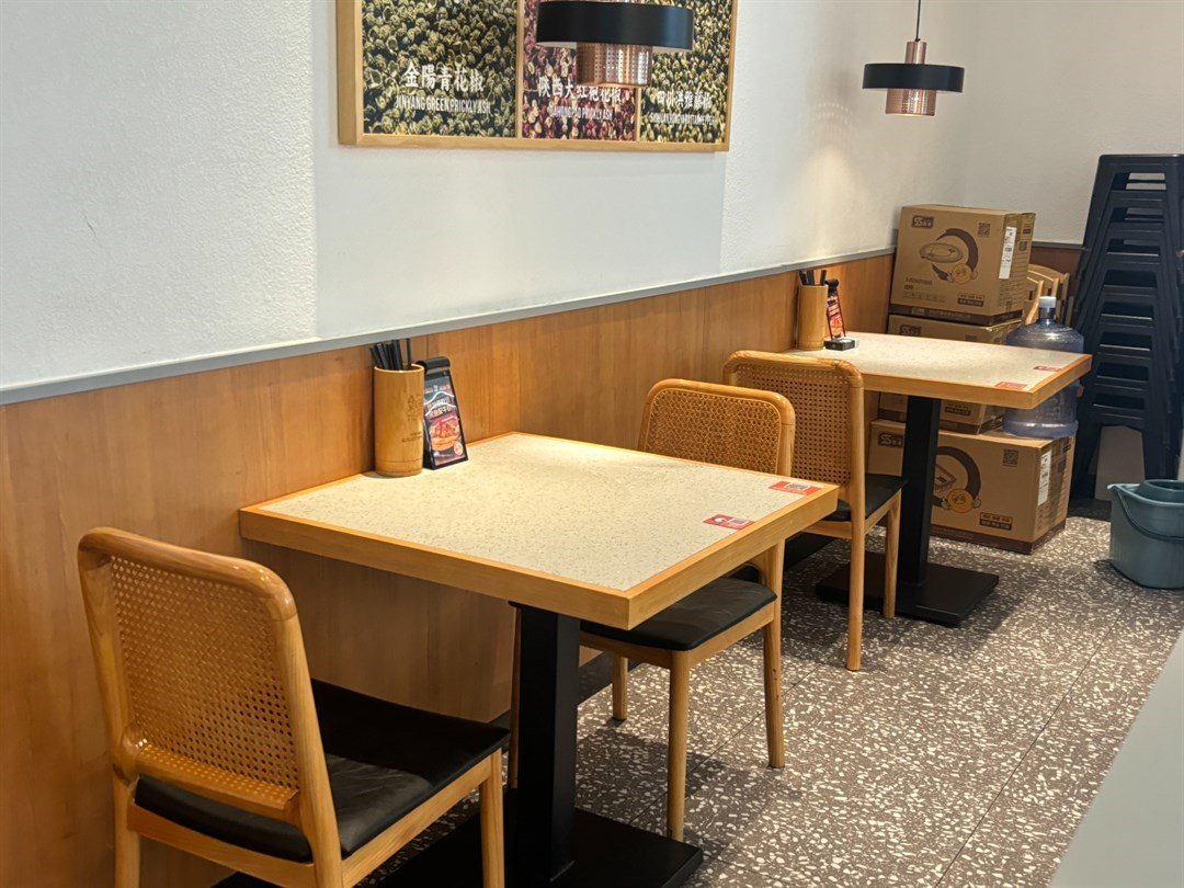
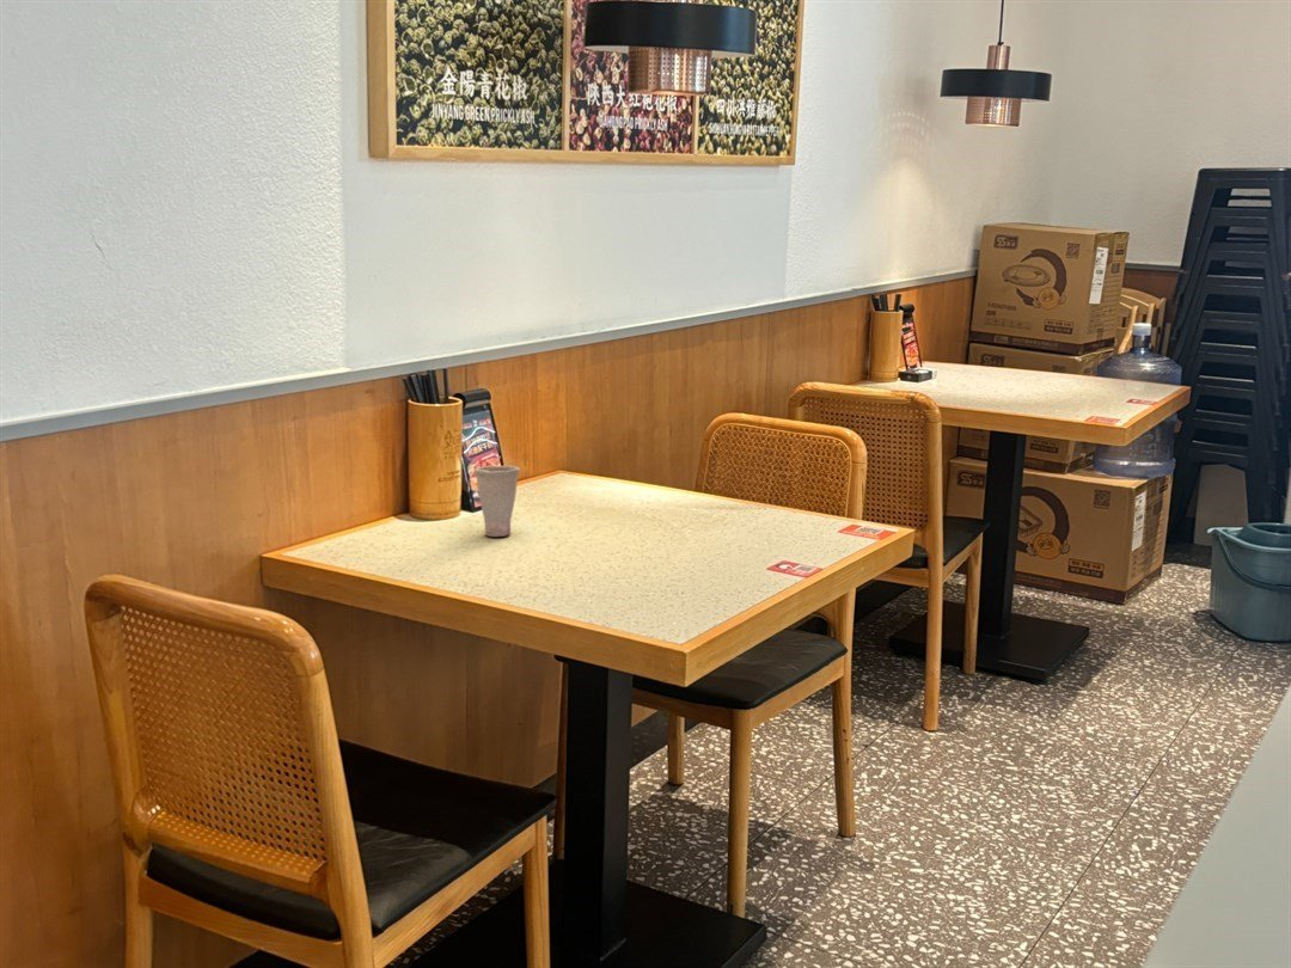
+ cup [473,465,521,538]
